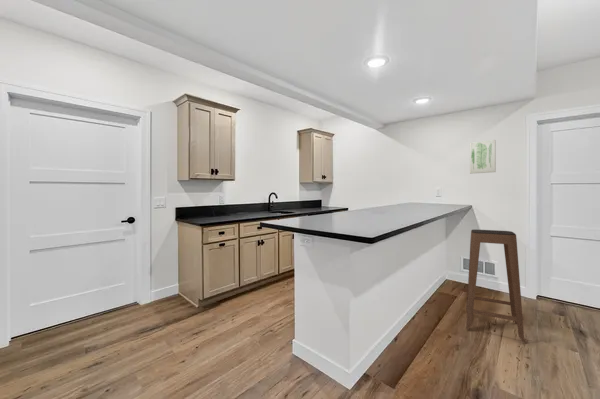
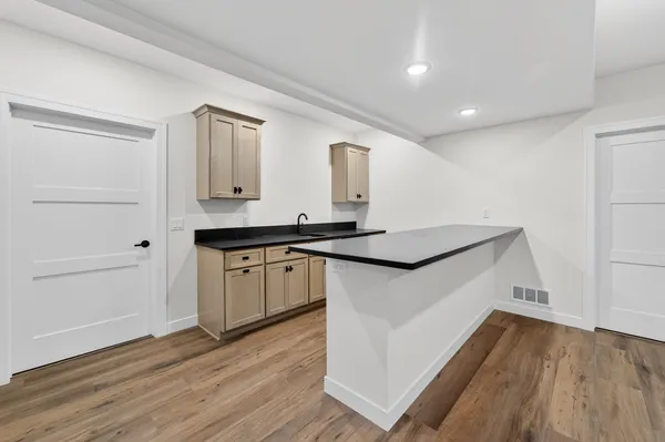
- bar stool [465,229,525,343]
- wall art [469,139,497,175]
